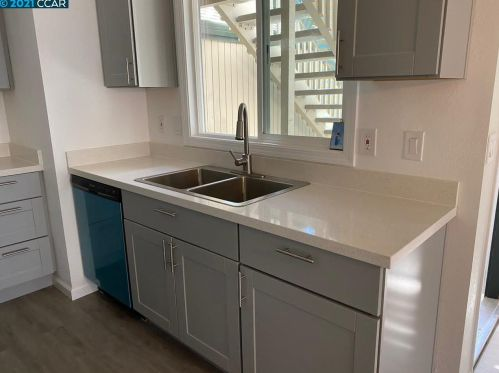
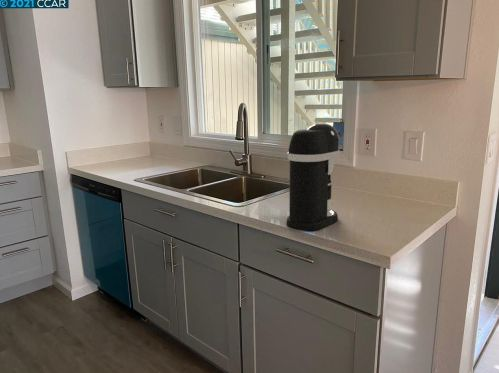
+ coffee maker [285,123,340,232]
